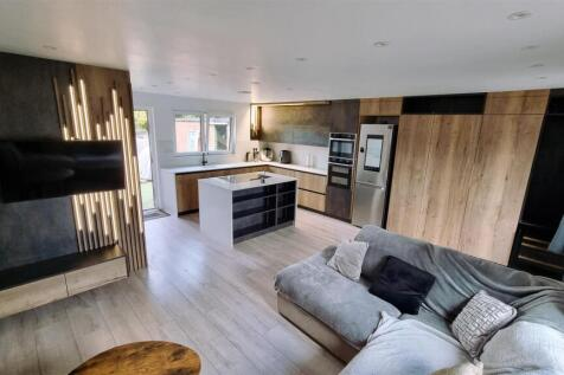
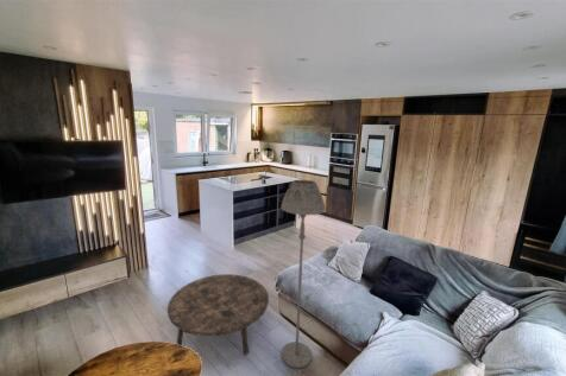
+ floor lamp [279,179,327,369]
+ coffee table [166,273,270,356]
